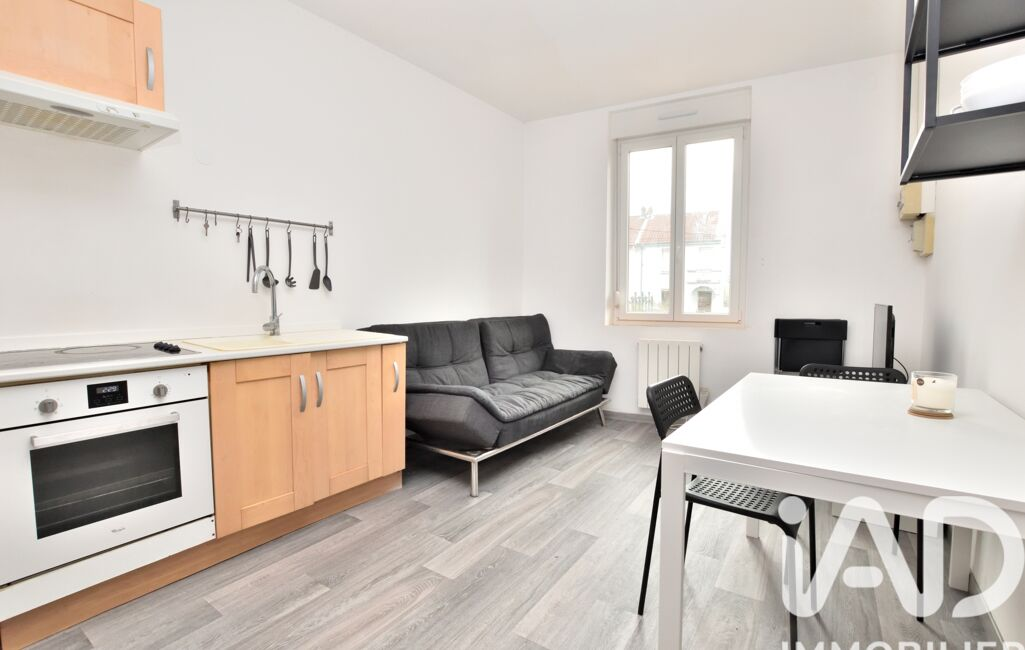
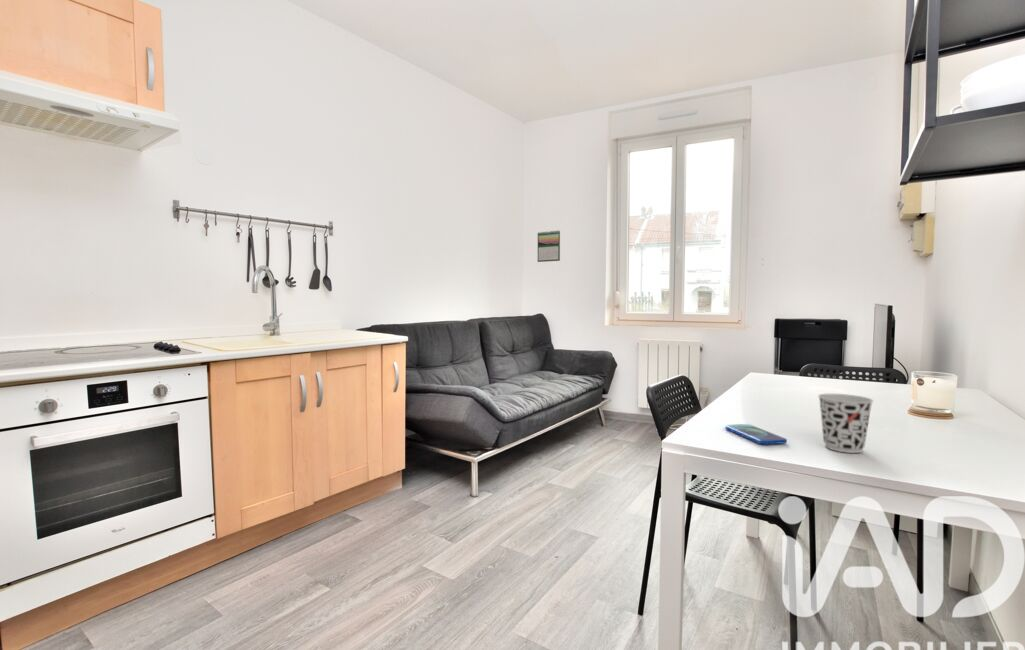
+ smartphone [724,423,788,445]
+ cup [817,393,874,454]
+ calendar [537,229,561,263]
